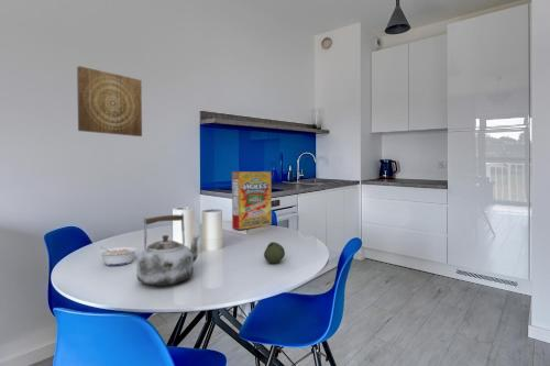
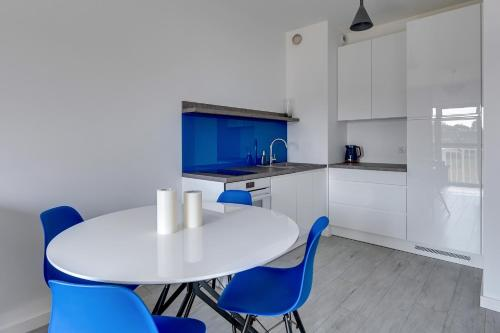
- wall art [76,65,143,137]
- kettle [135,212,202,287]
- cereal box [231,170,273,231]
- fruit [263,241,286,265]
- legume [98,245,139,267]
